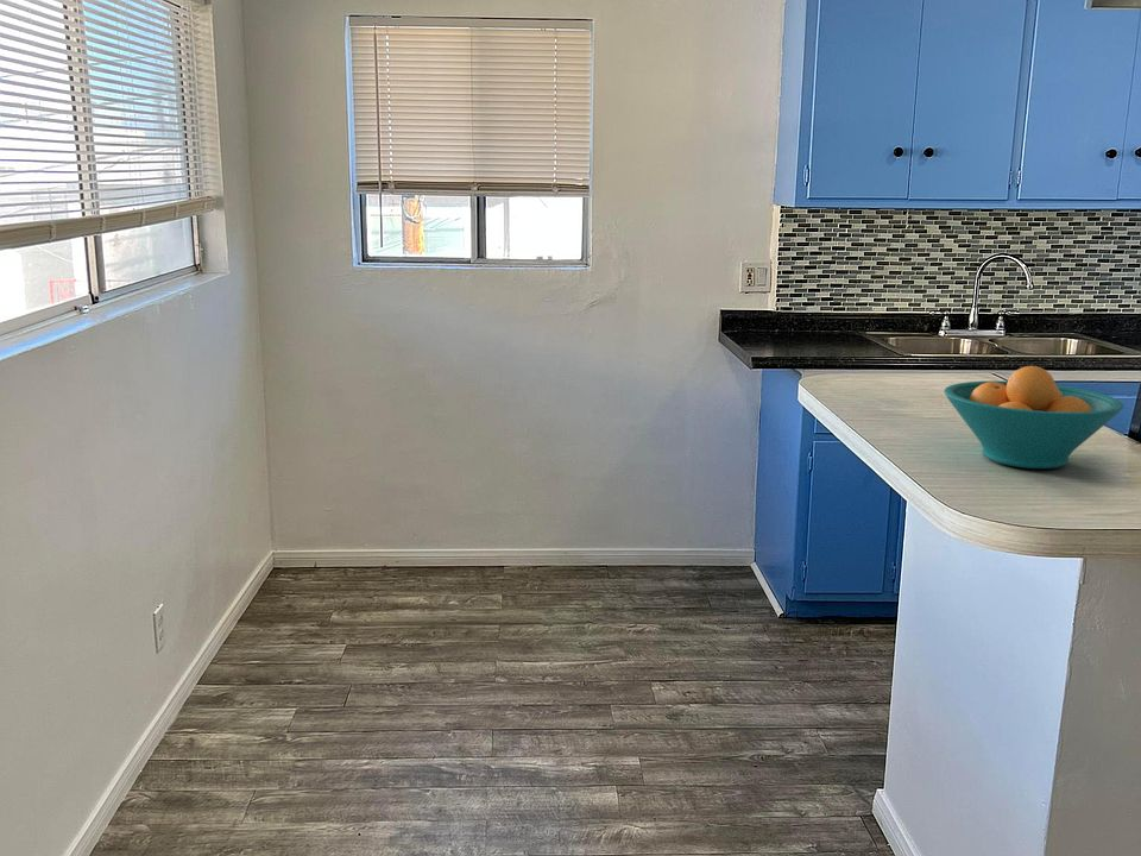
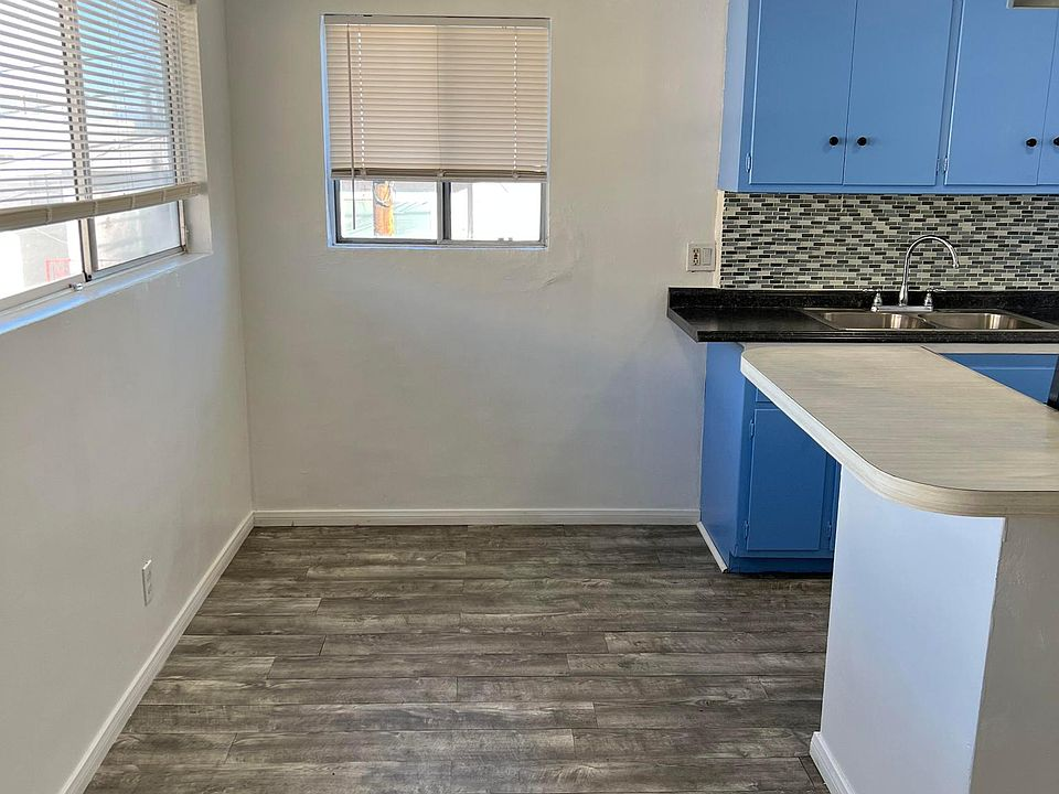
- fruit bowl [943,365,1126,470]
